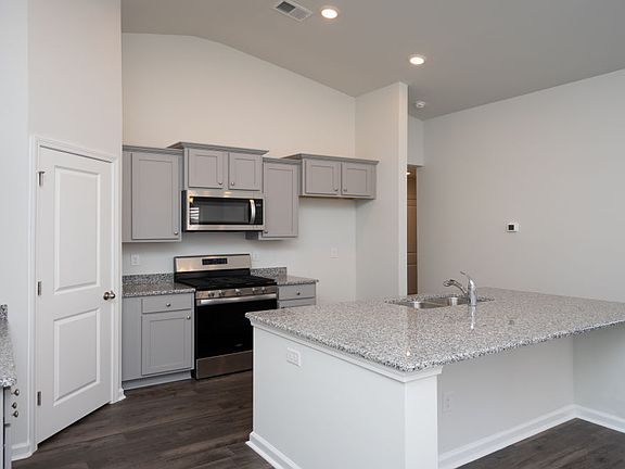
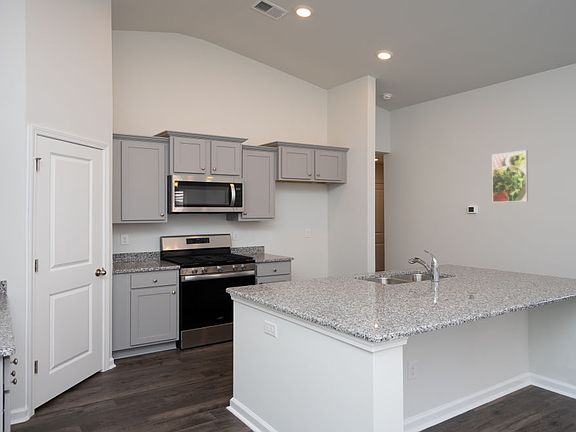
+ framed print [491,149,529,203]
